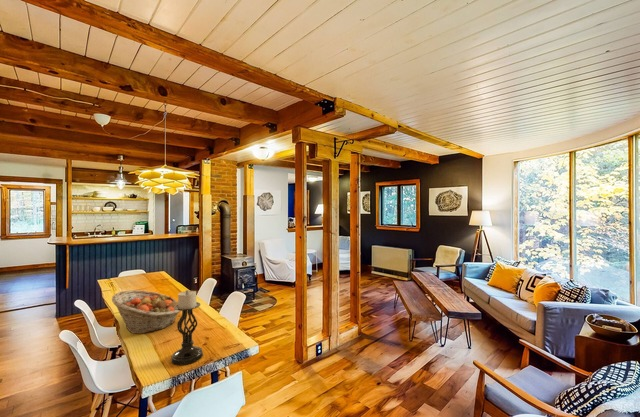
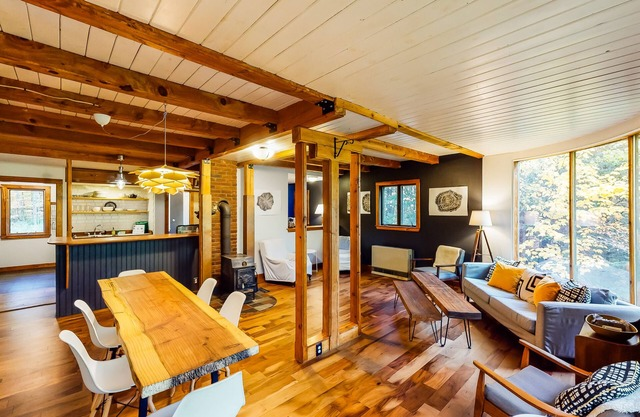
- candle holder [170,289,204,366]
- fruit basket [111,289,182,335]
